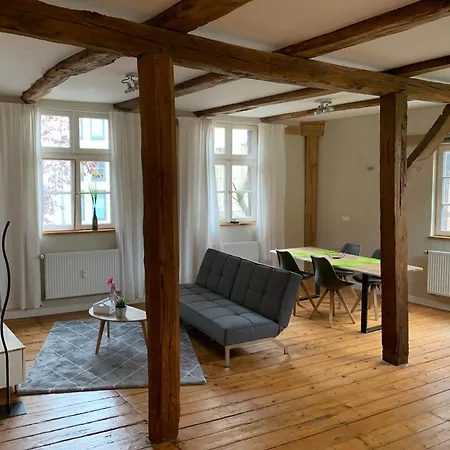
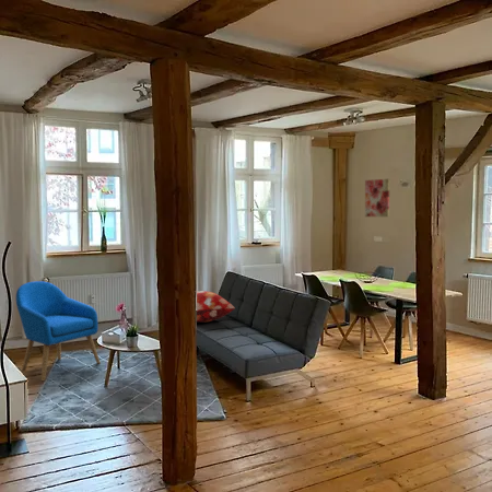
+ armchair [15,280,102,382]
+ decorative pillow [196,290,236,324]
+ wall art [364,178,390,218]
